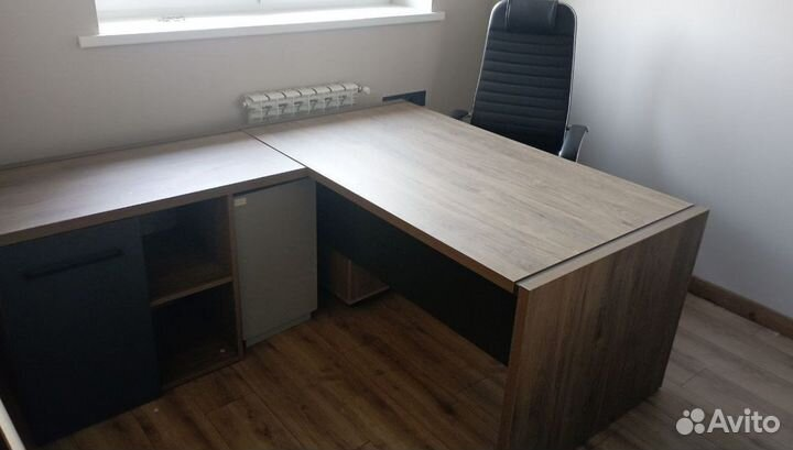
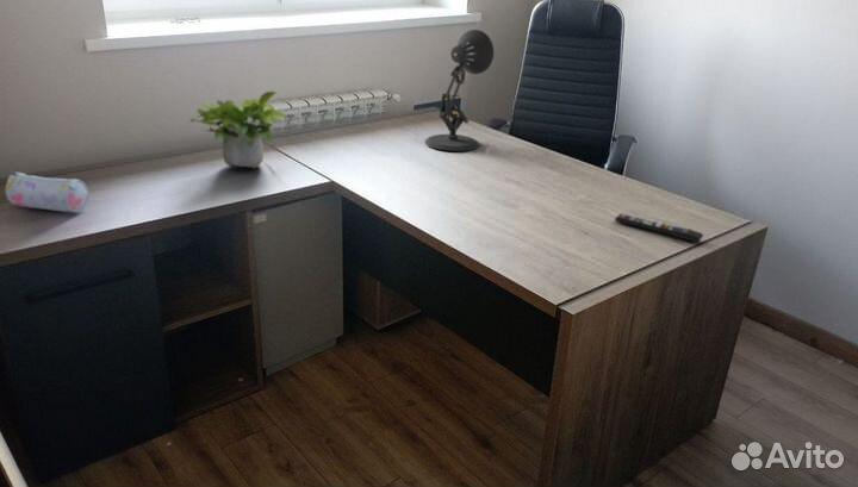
+ potted plant [188,89,287,170]
+ desk lamp [424,29,495,152]
+ remote control [614,213,704,244]
+ pencil case [4,171,89,213]
